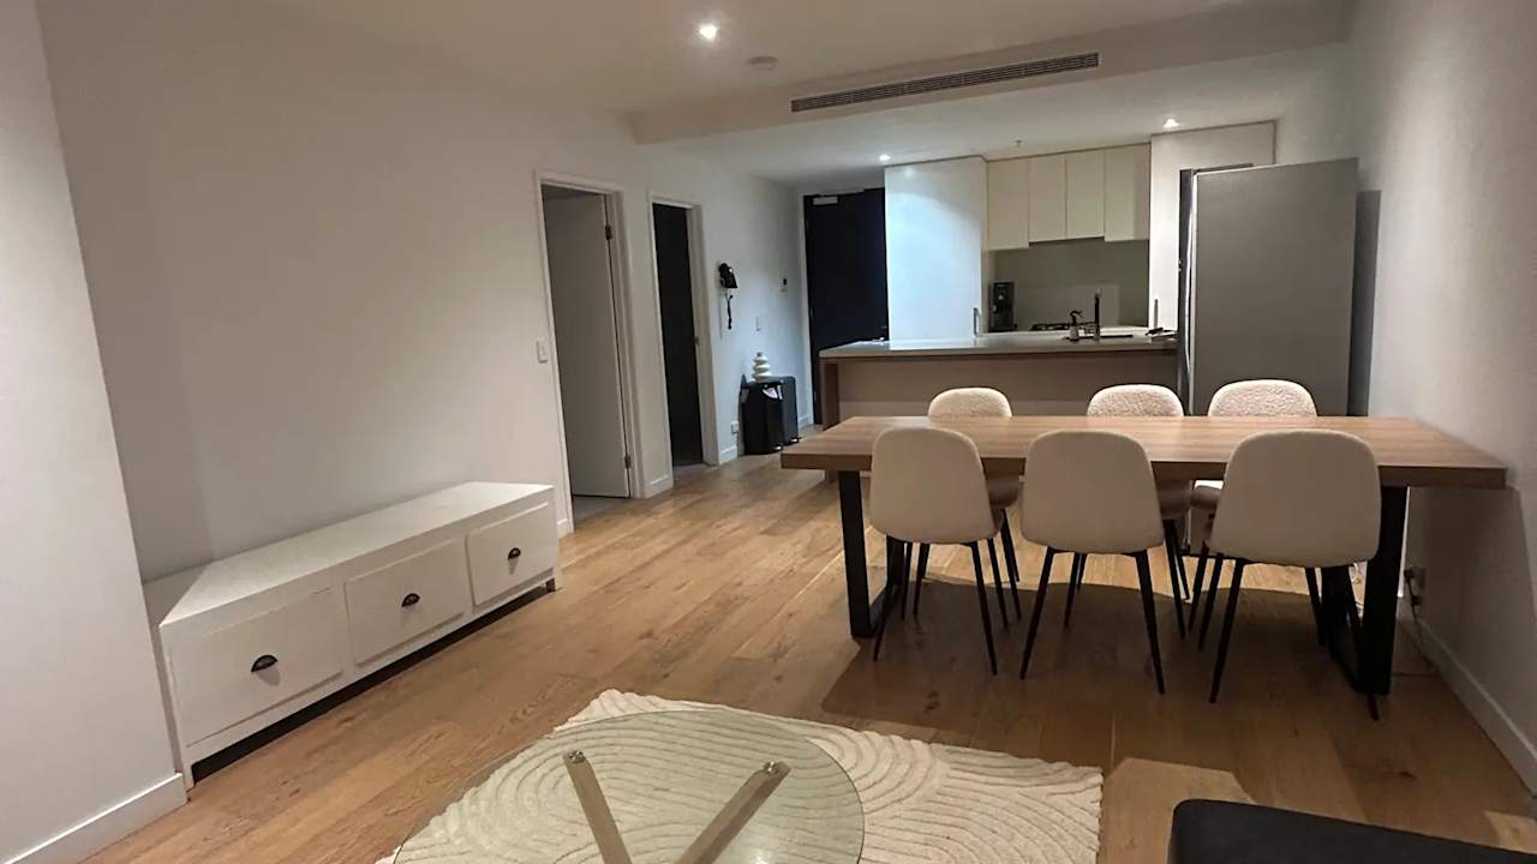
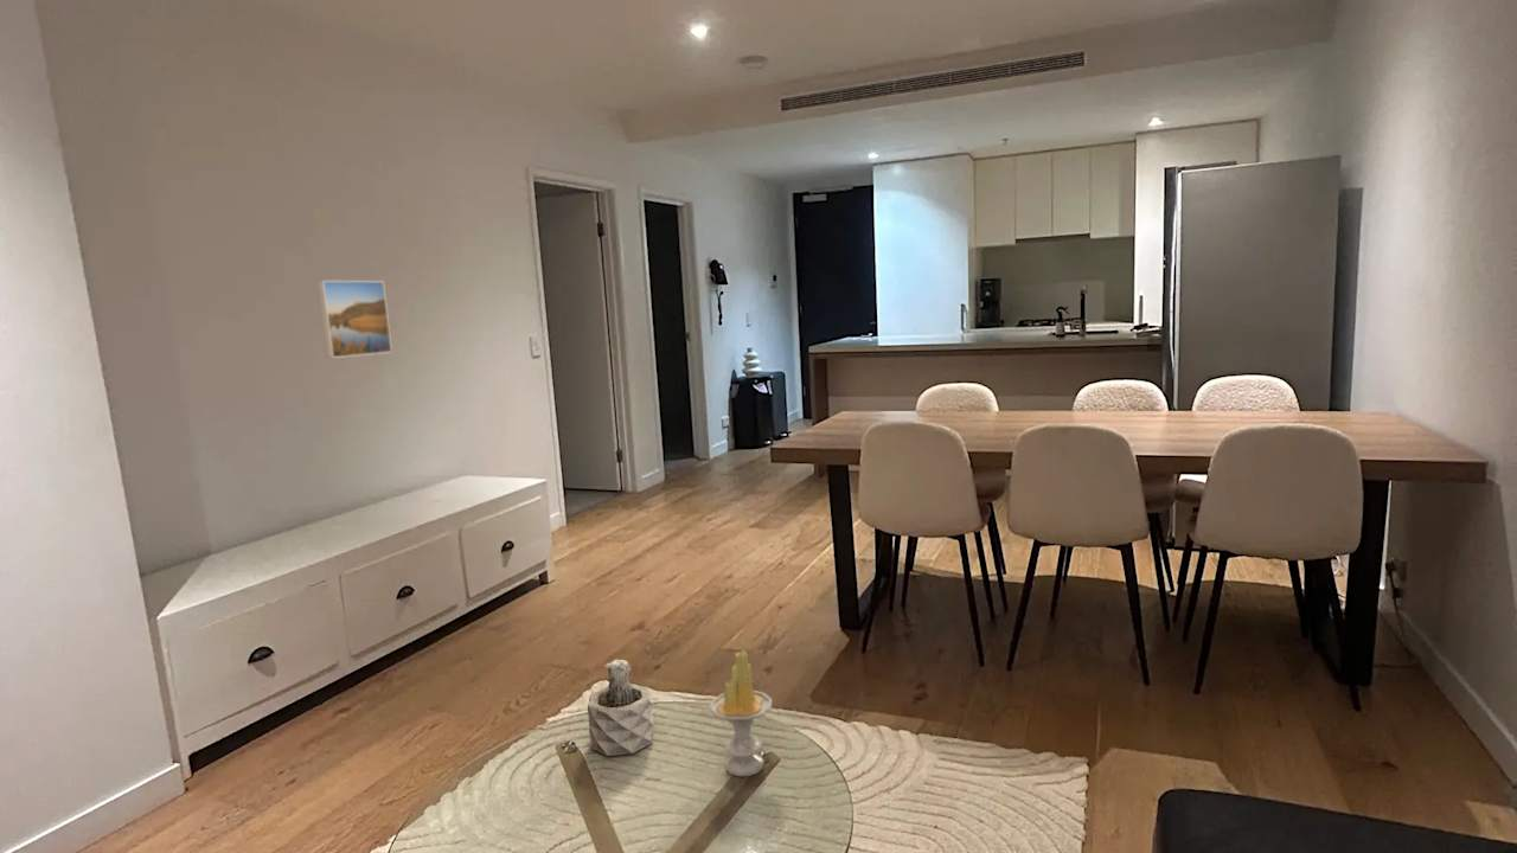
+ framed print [316,280,393,359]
+ succulent plant [587,658,655,757]
+ candle [709,650,773,777]
